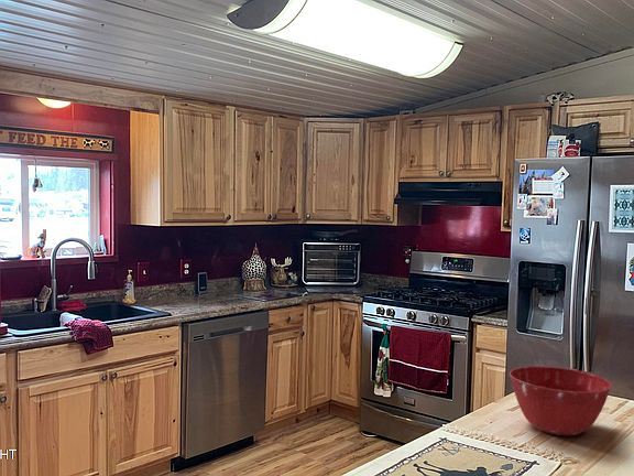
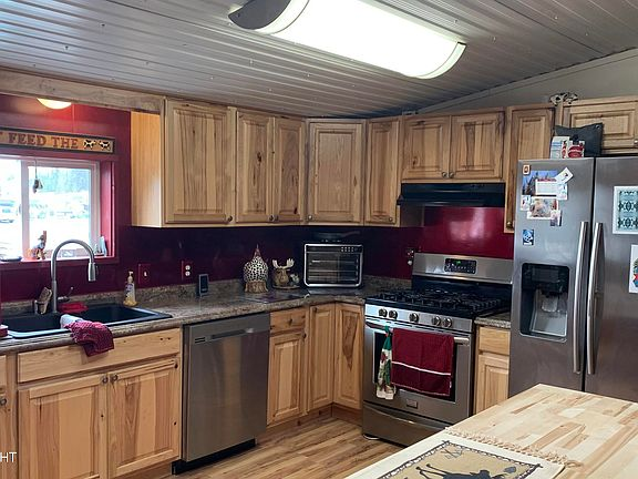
- mixing bowl [509,366,613,436]
